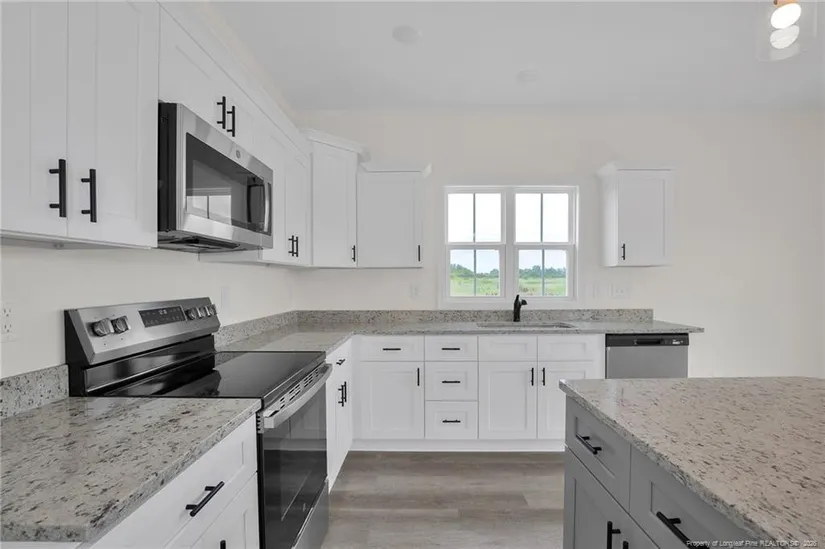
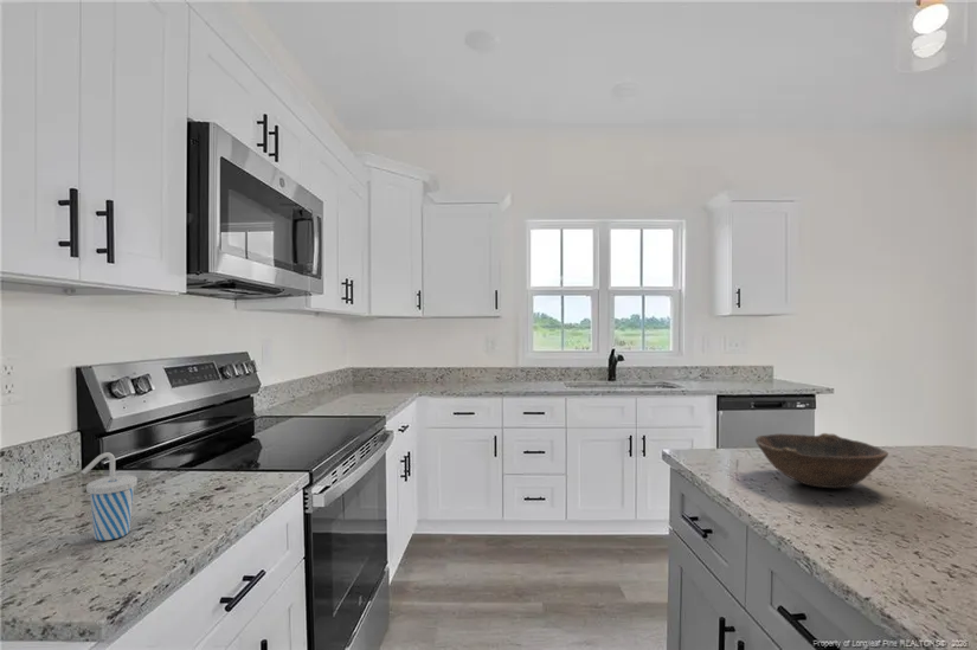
+ cup [81,451,139,541]
+ bowl [754,432,889,489]
